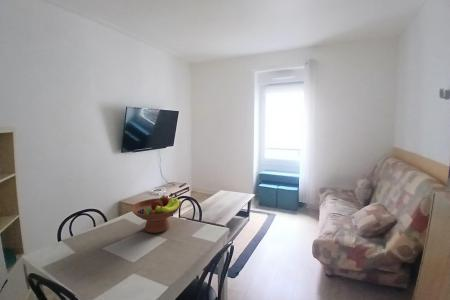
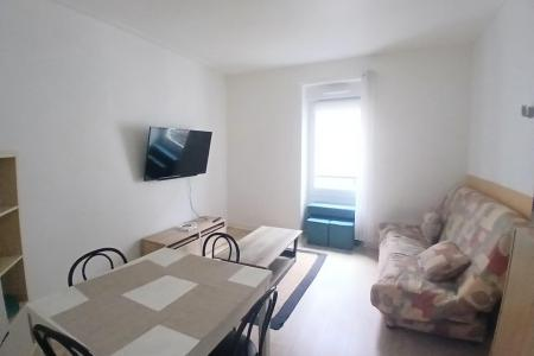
- fruit bowl [129,192,183,234]
